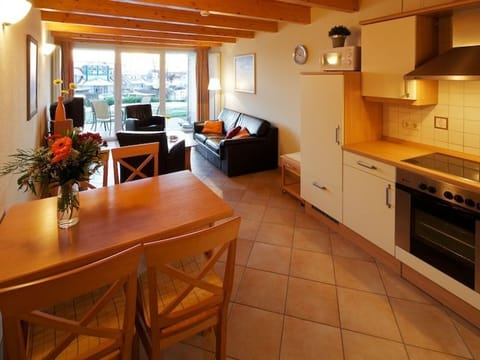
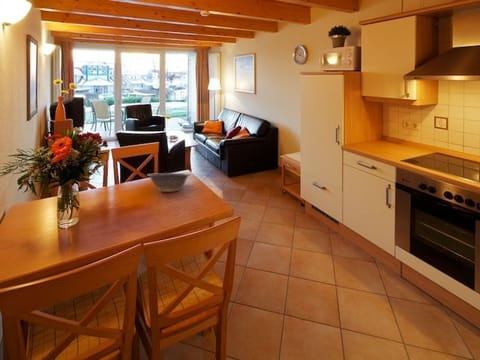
+ decorative bowl [146,172,192,193]
